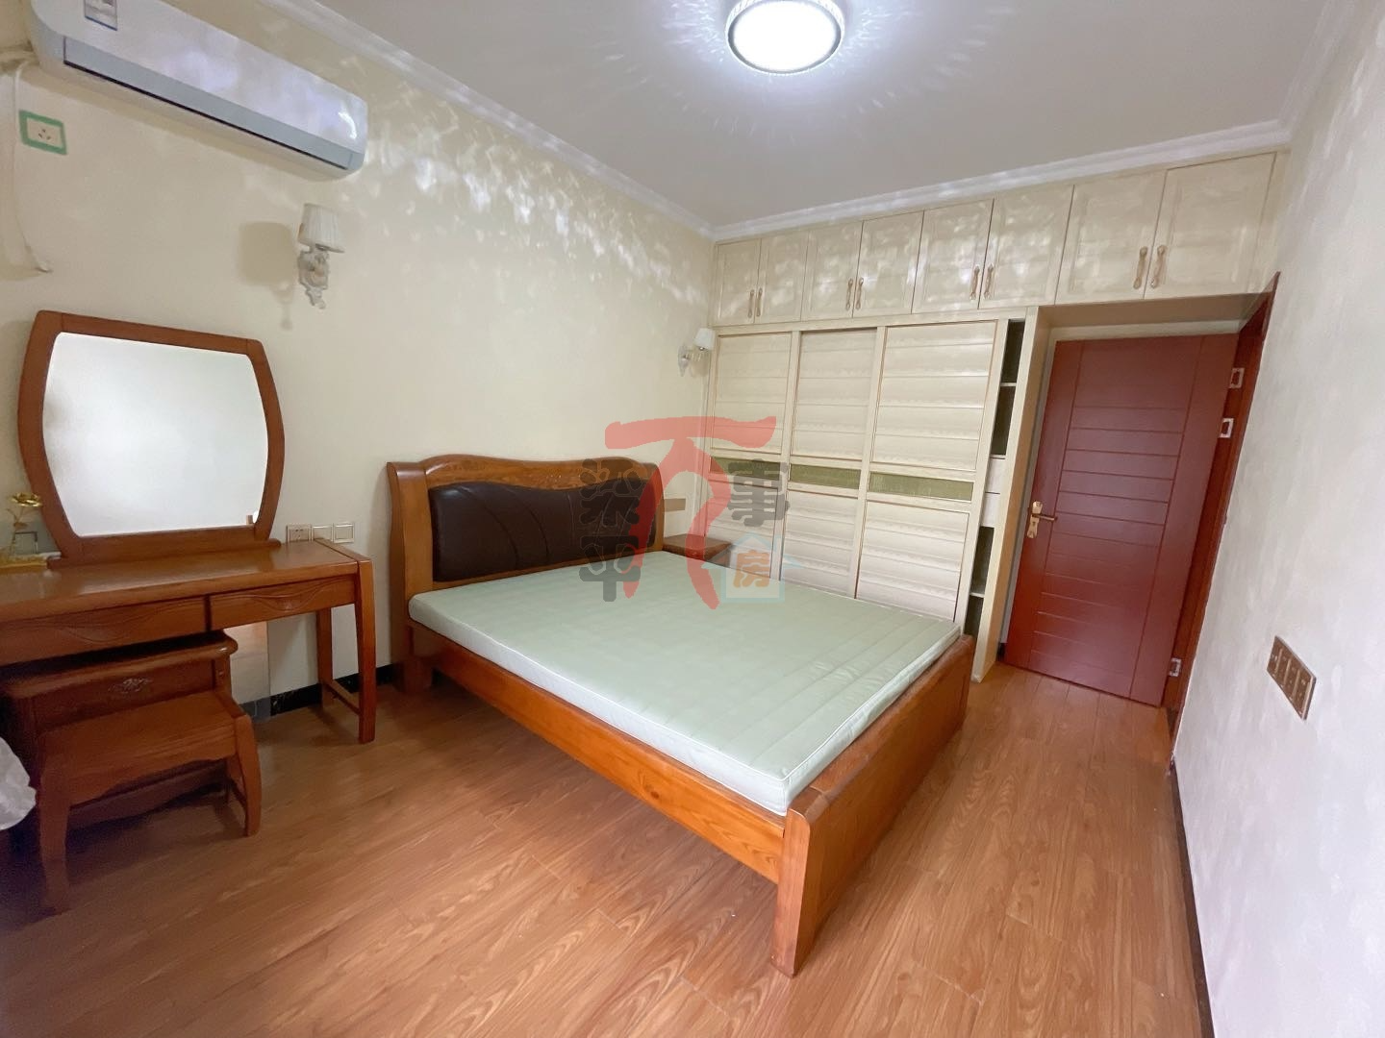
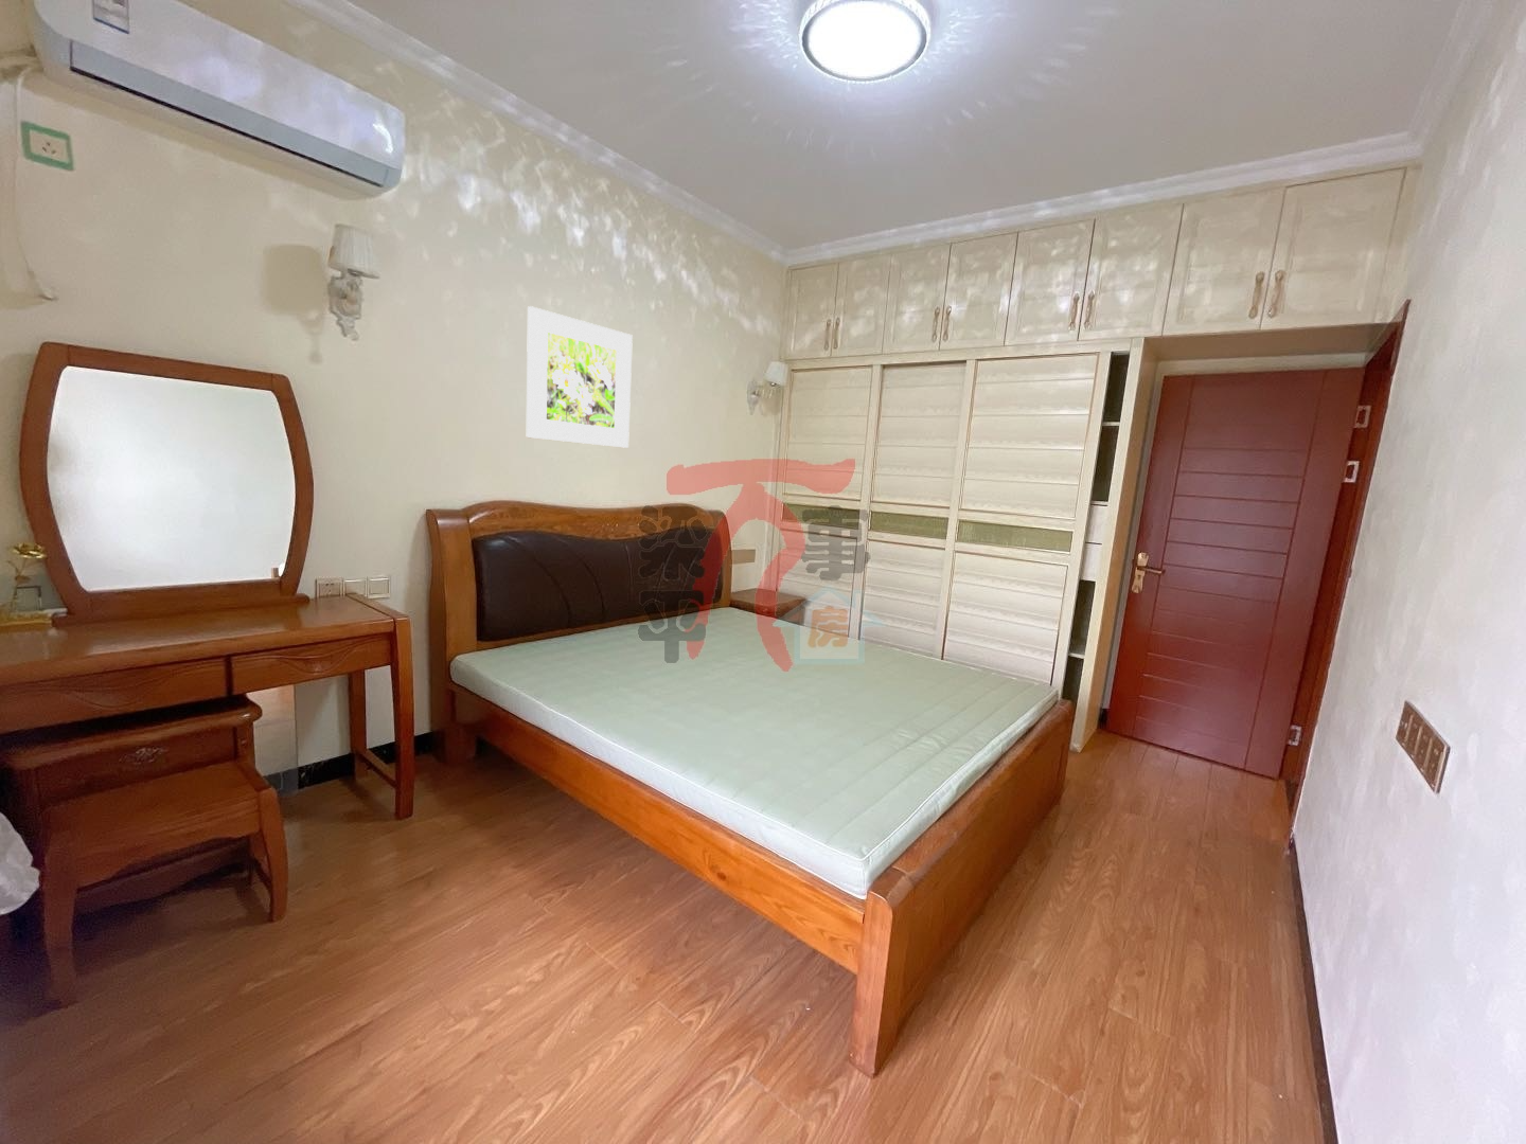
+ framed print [525,305,633,449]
